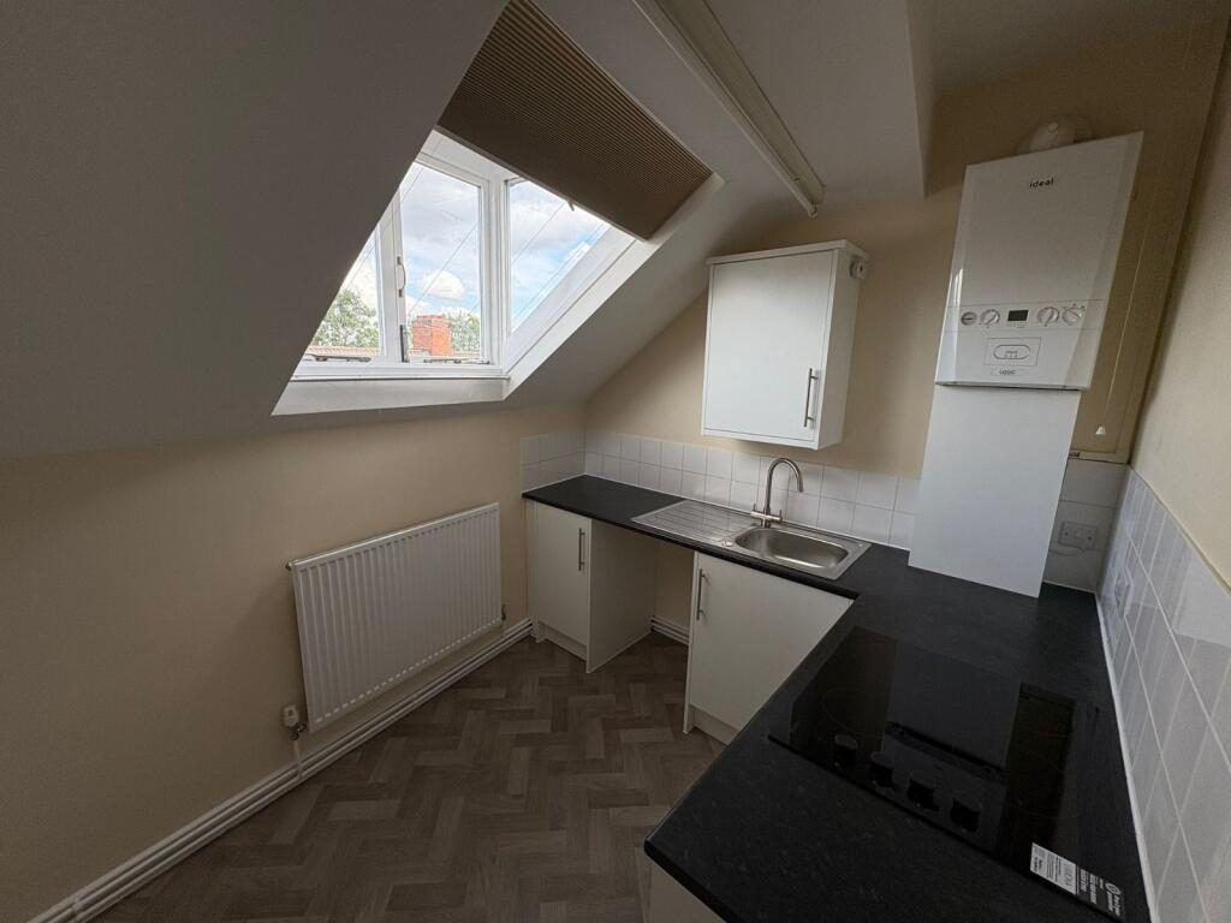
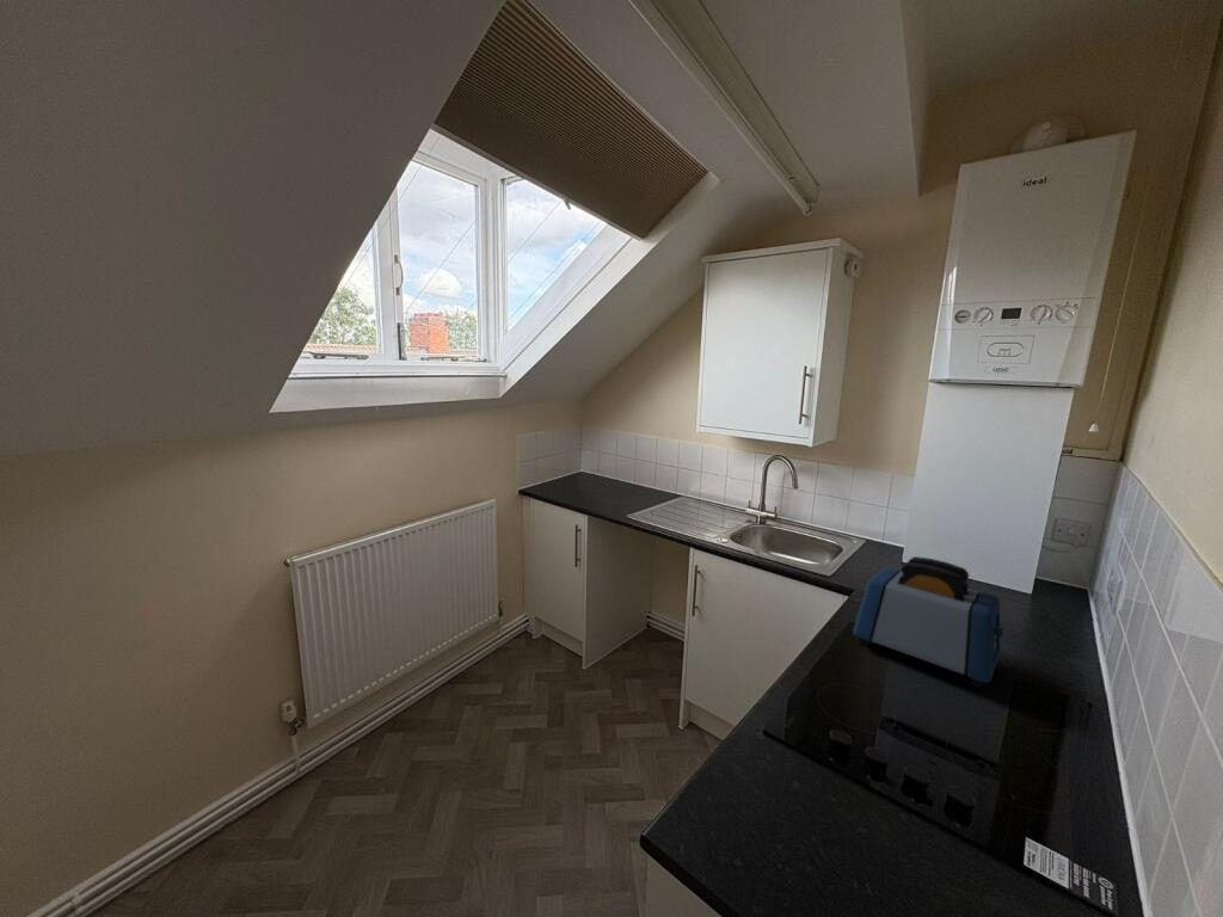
+ toaster [852,555,1004,689]
